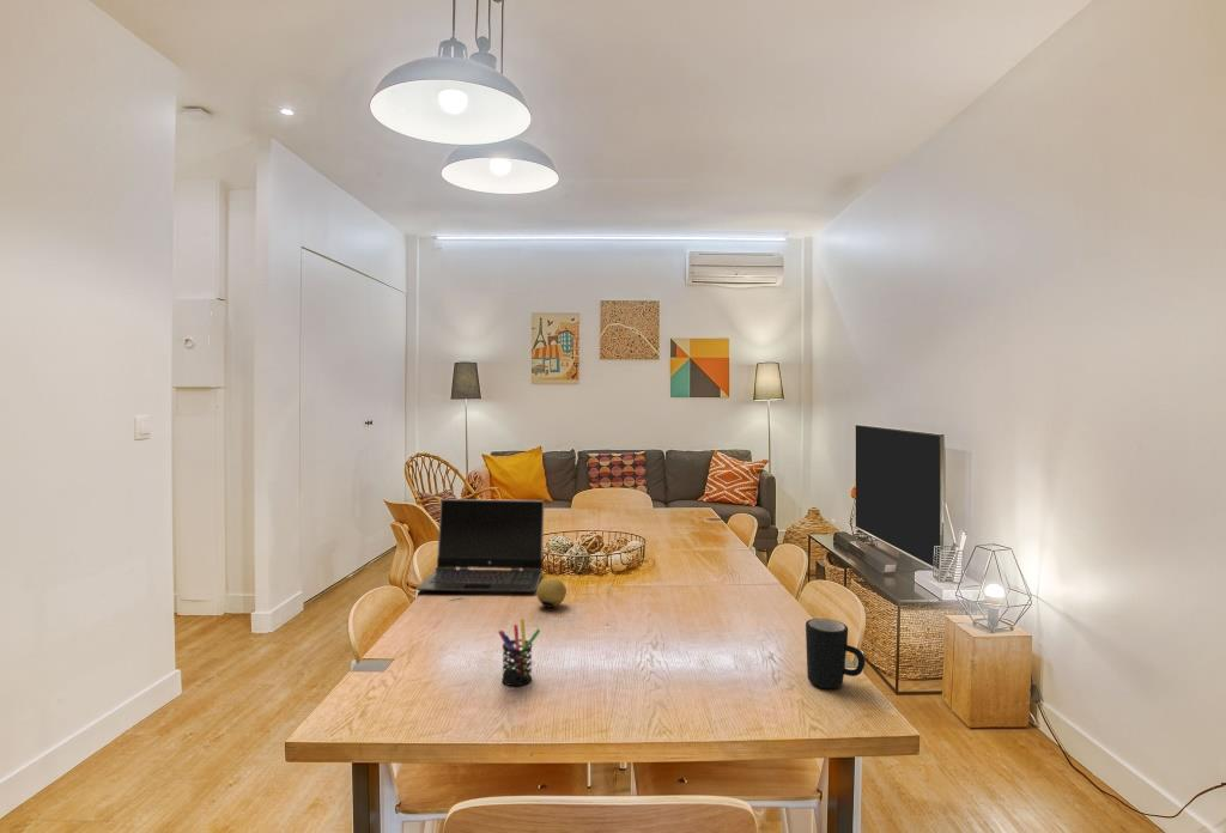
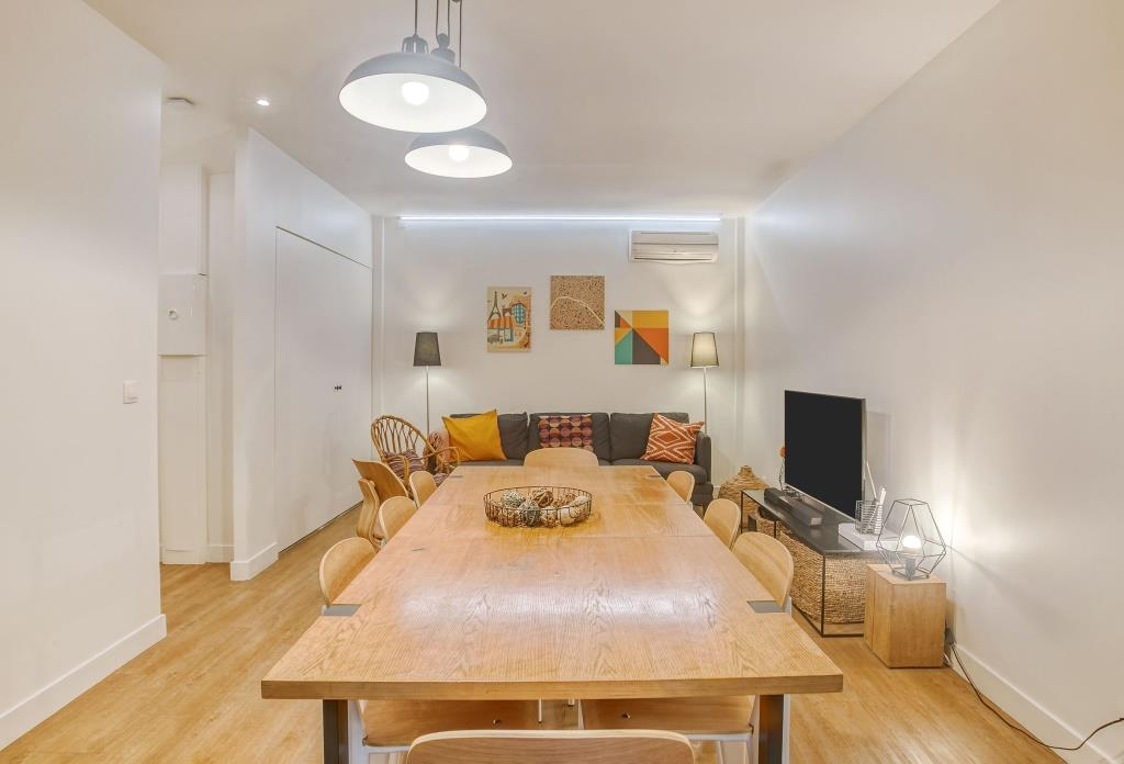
- laptop computer [415,498,546,594]
- pen holder [497,618,541,687]
- mug [805,618,866,689]
- fruit [535,577,568,609]
